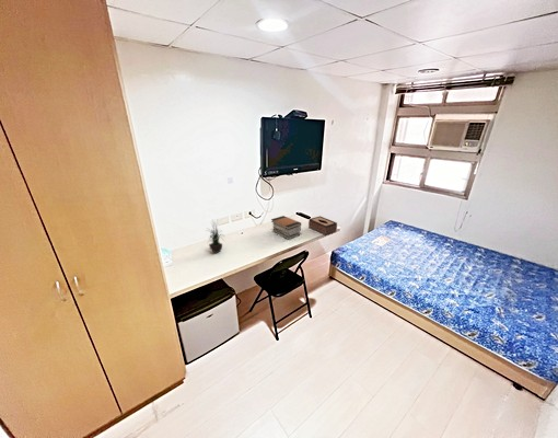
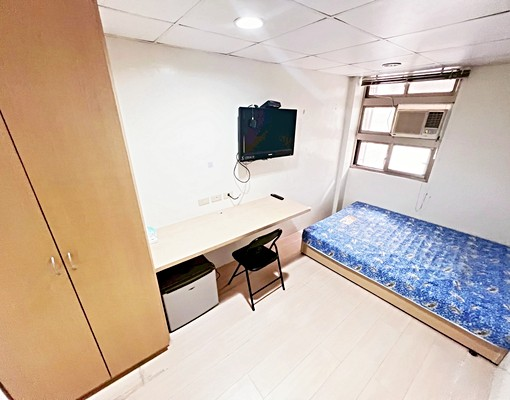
- tissue box [307,215,338,237]
- potted plant [205,220,226,254]
- book stack [270,215,302,240]
